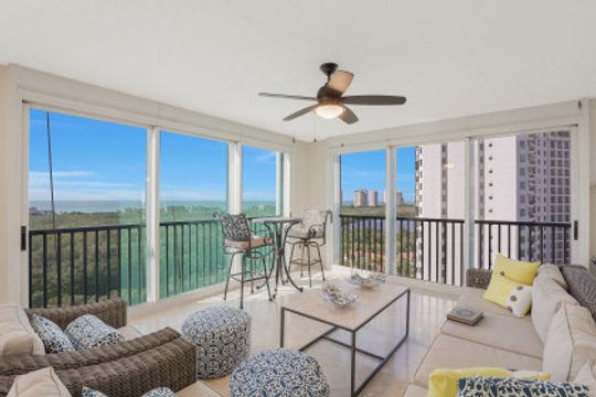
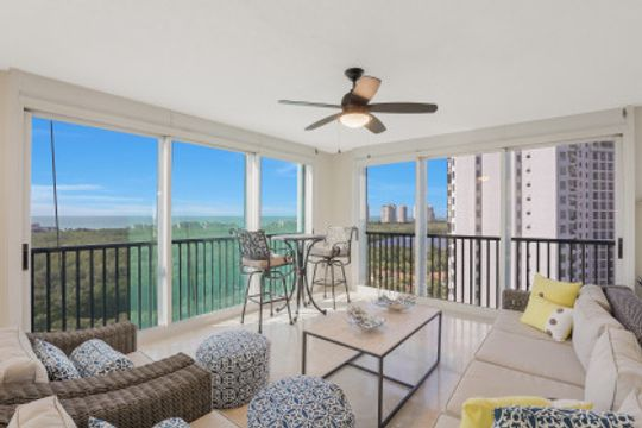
- hardback book [446,305,485,326]
